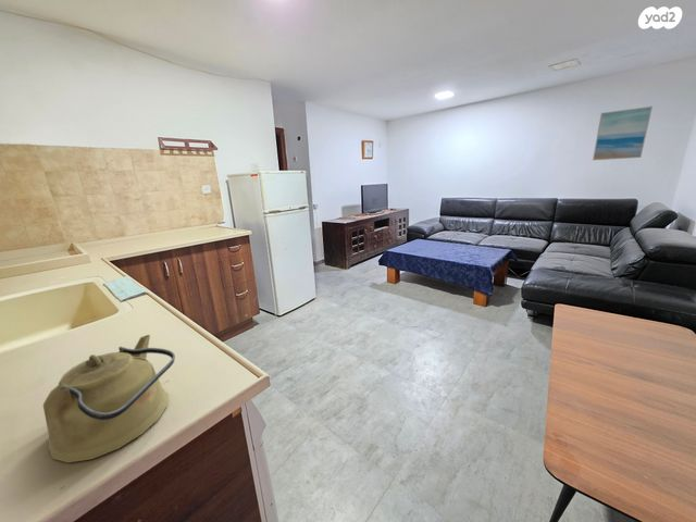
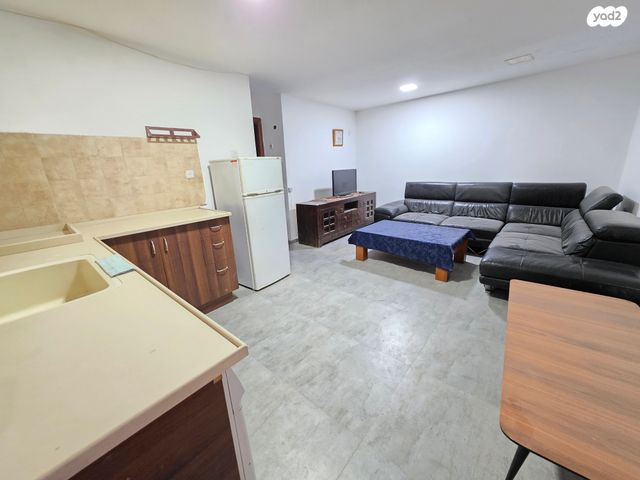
- kettle [42,334,176,463]
- wall art [592,105,654,161]
